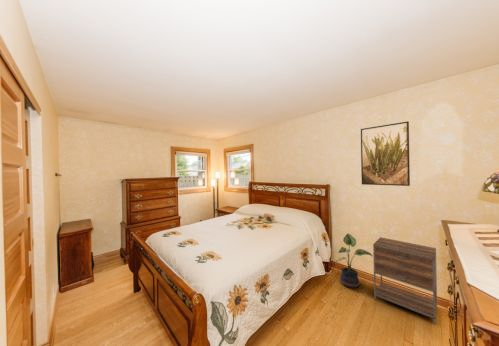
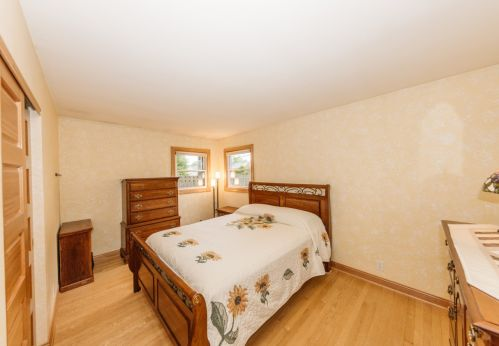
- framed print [360,121,411,187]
- nightstand [372,236,438,325]
- potted plant [334,233,373,289]
